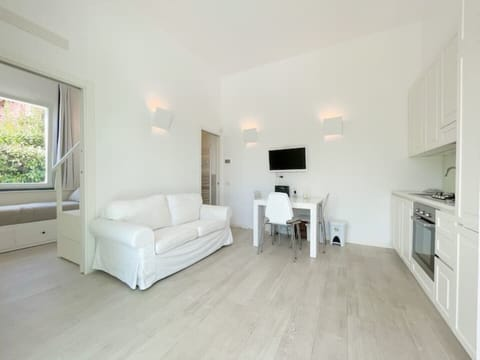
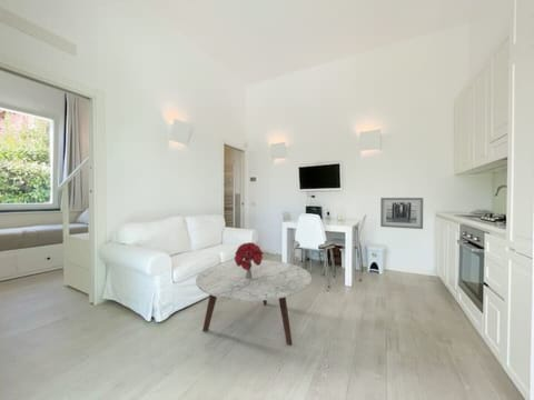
+ wall art [379,197,424,230]
+ coffee table [195,259,313,347]
+ bouquet [234,241,265,279]
